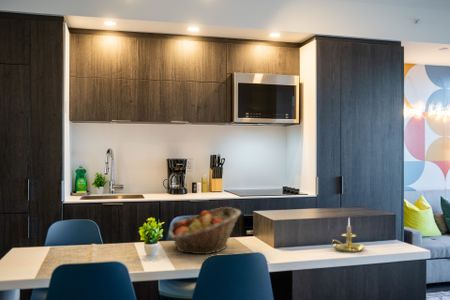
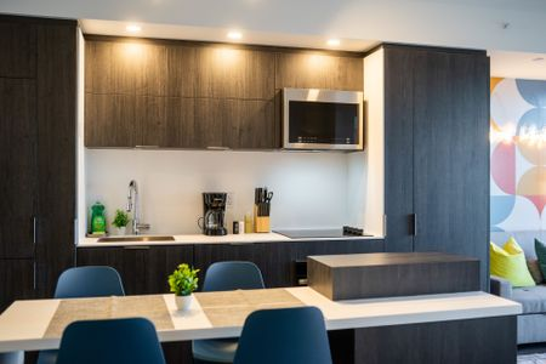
- fruit basket [168,206,242,255]
- candle holder [332,217,366,253]
